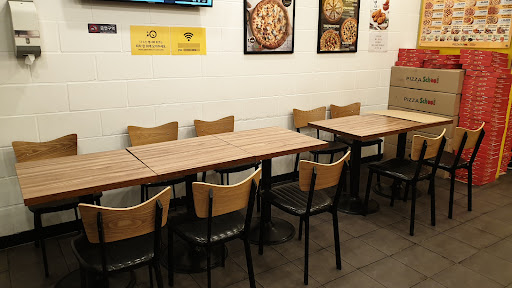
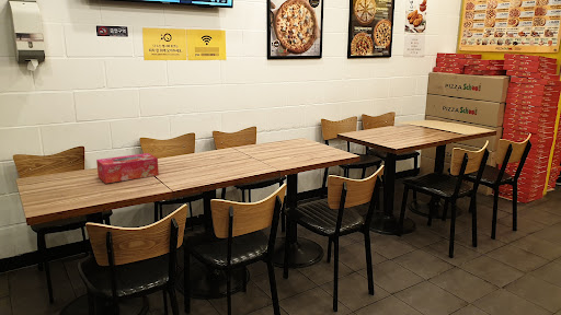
+ tissue box [95,152,160,184]
